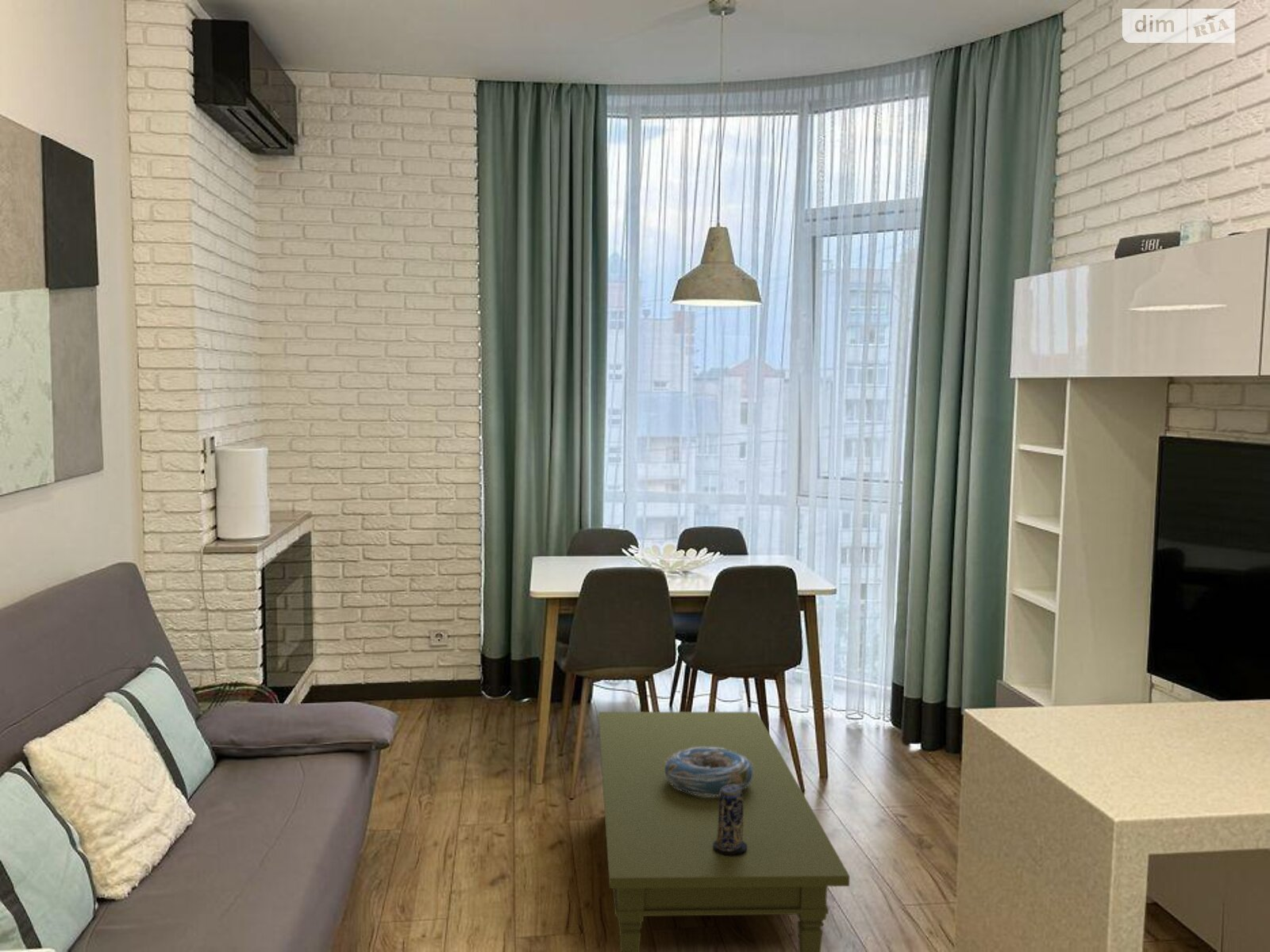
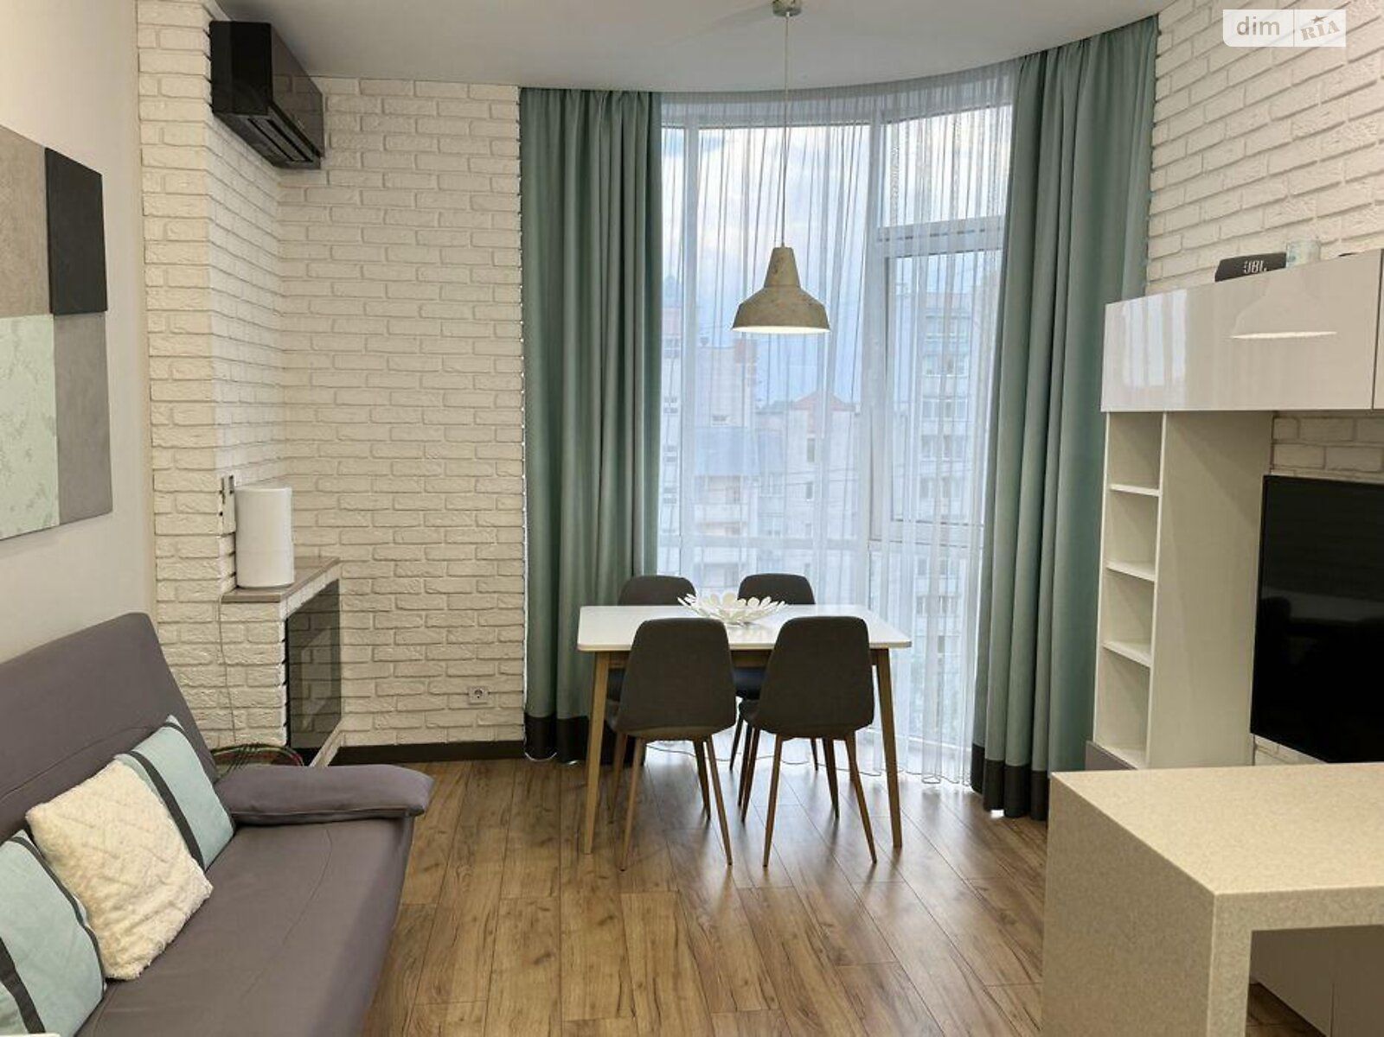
- decorative bowl [665,747,754,797]
- coffee table [598,711,850,952]
- candle [713,785,747,856]
